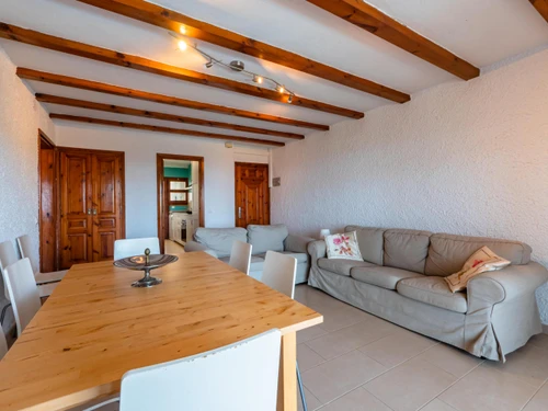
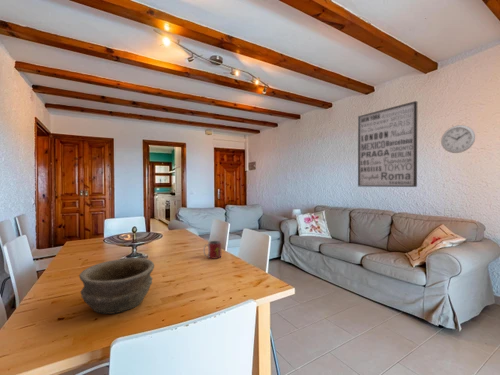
+ mug [203,240,222,260]
+ wall clock [440,124,476,154]
+ wall art [357,100,418,188]
+ bowl [78,257,155,315]
